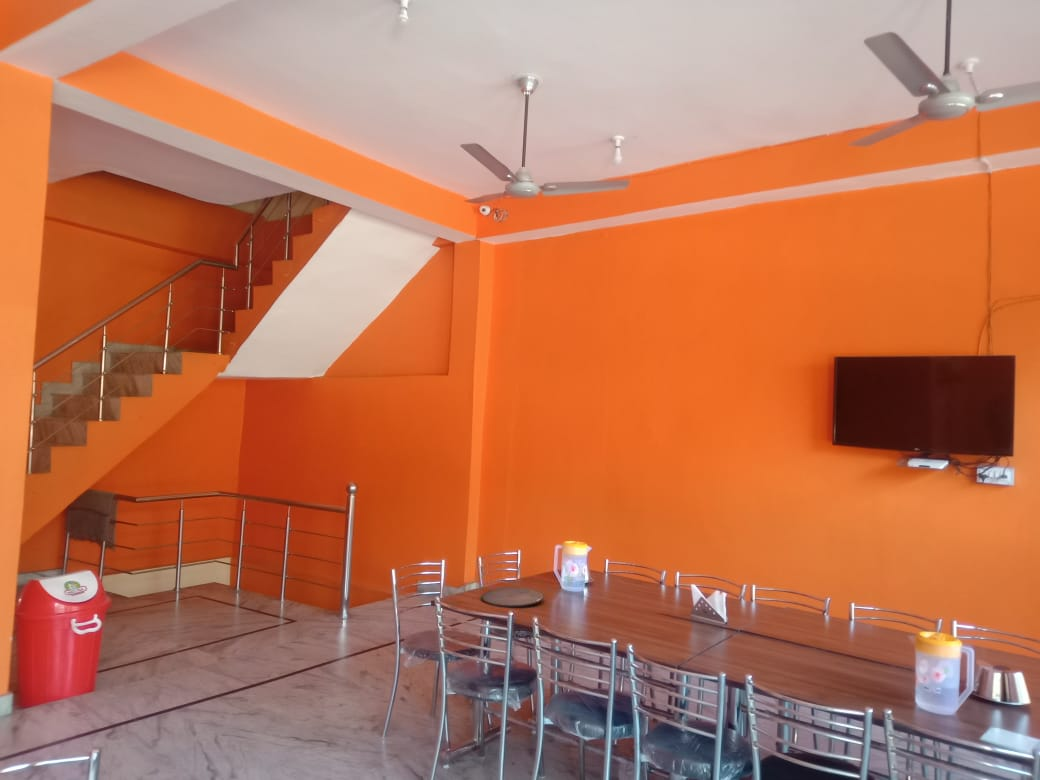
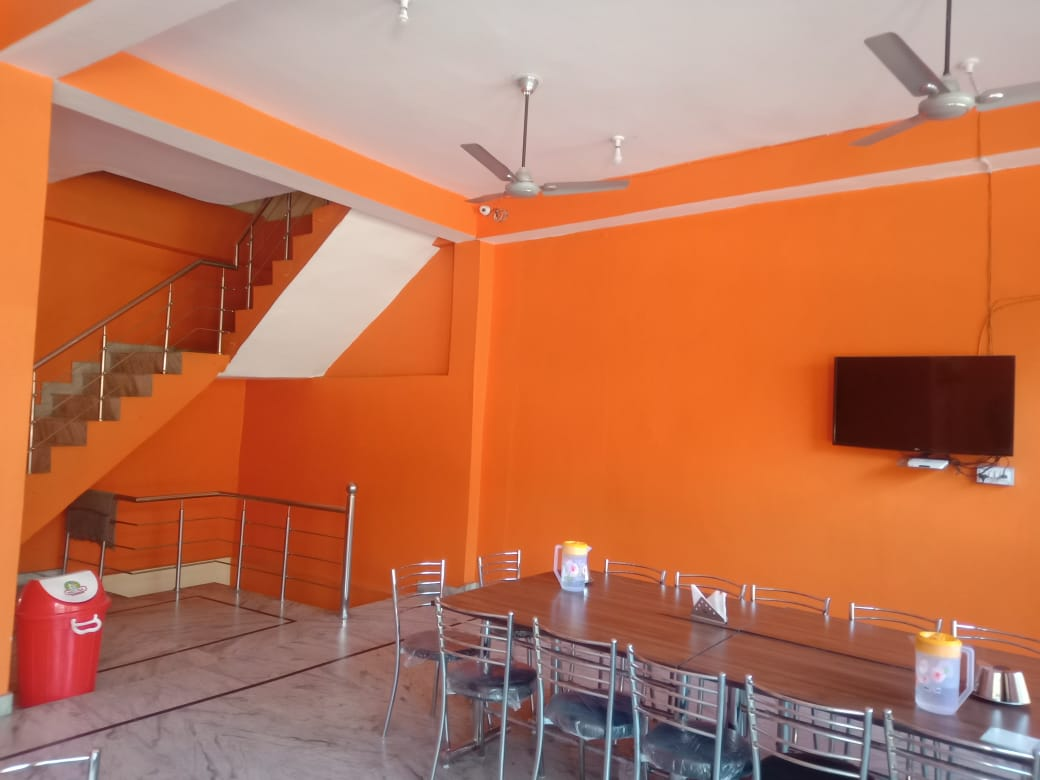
- plate [480,586,545,608]
